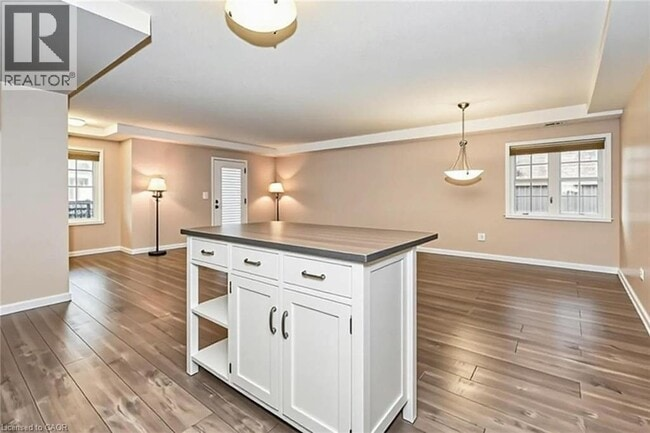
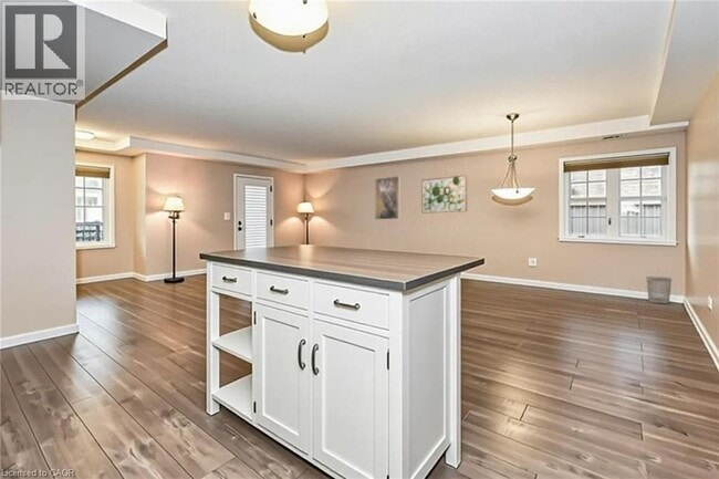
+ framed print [374,175,400,221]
+ wall art [420,174,468,215]
+ wastebasket [645,275,673,304]
